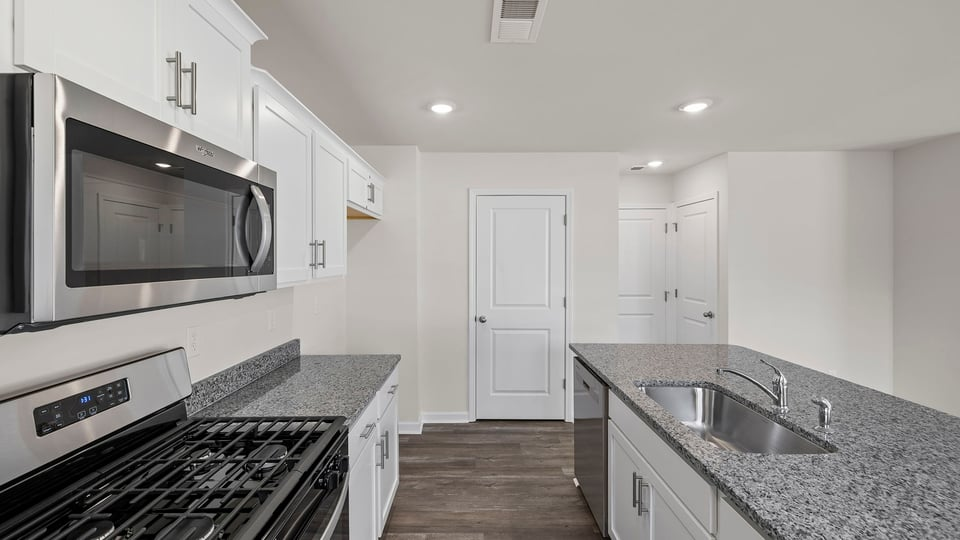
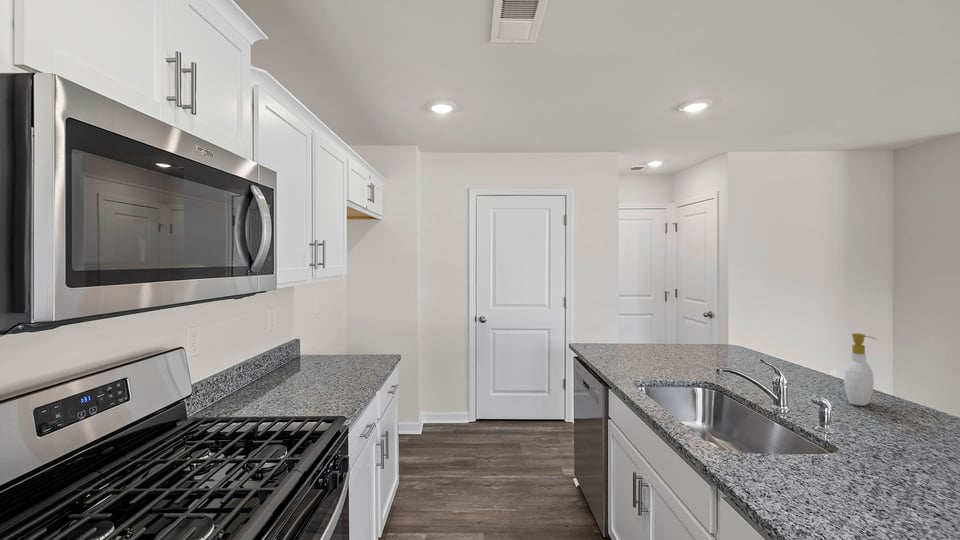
+ soap bottle [843,332,877,407]
